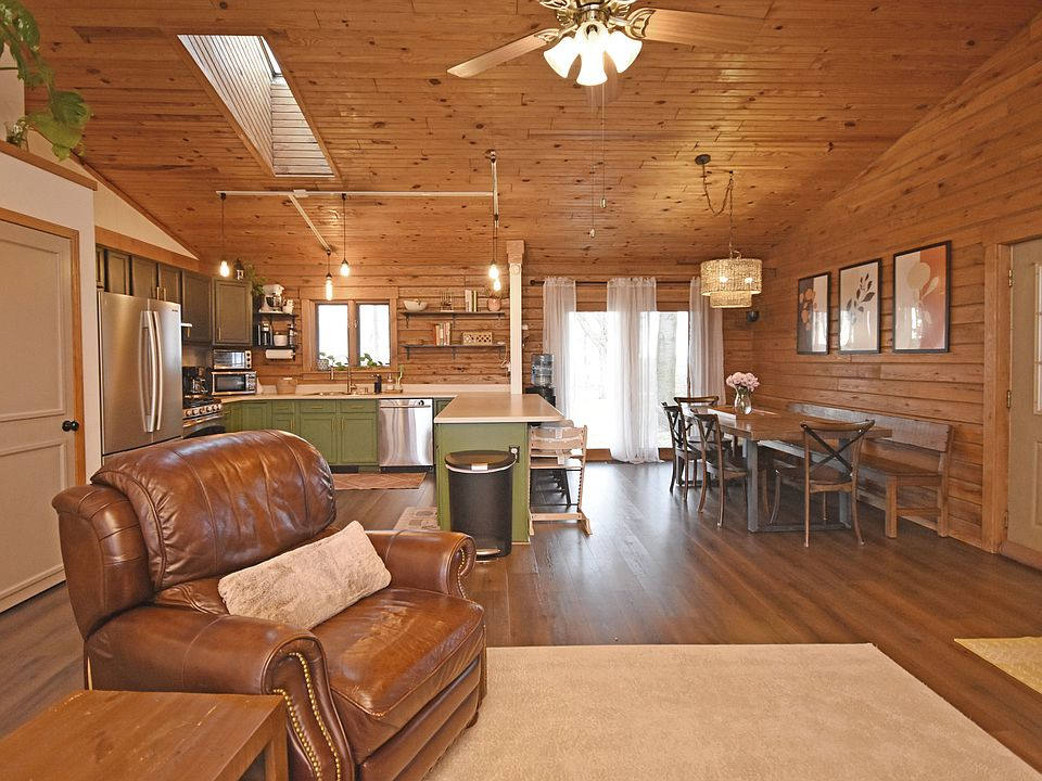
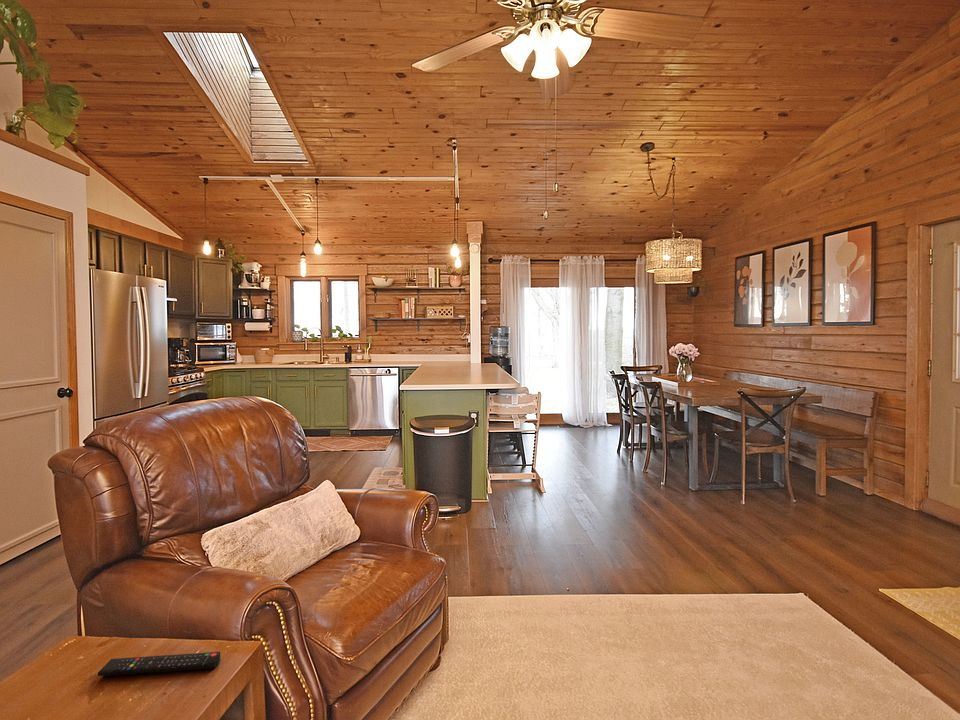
+ remote control [97,651,221,677]
